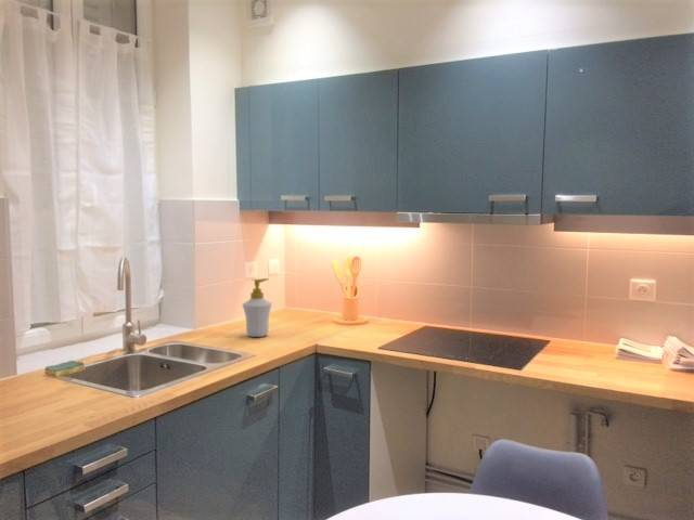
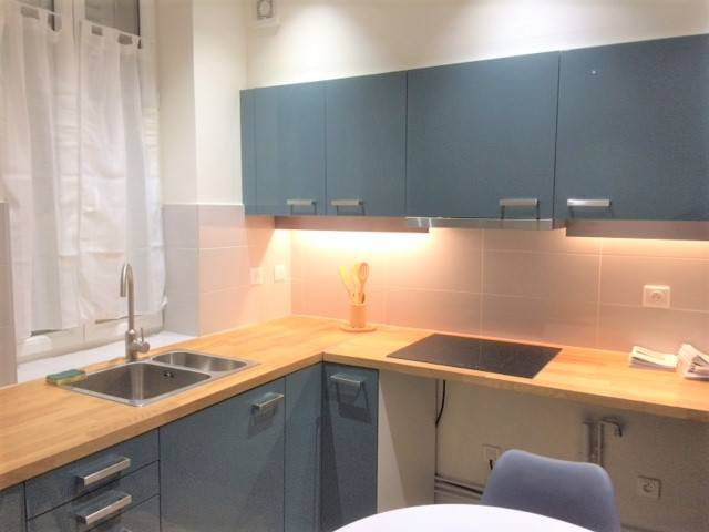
- soap bottle [242,277,273,338]
